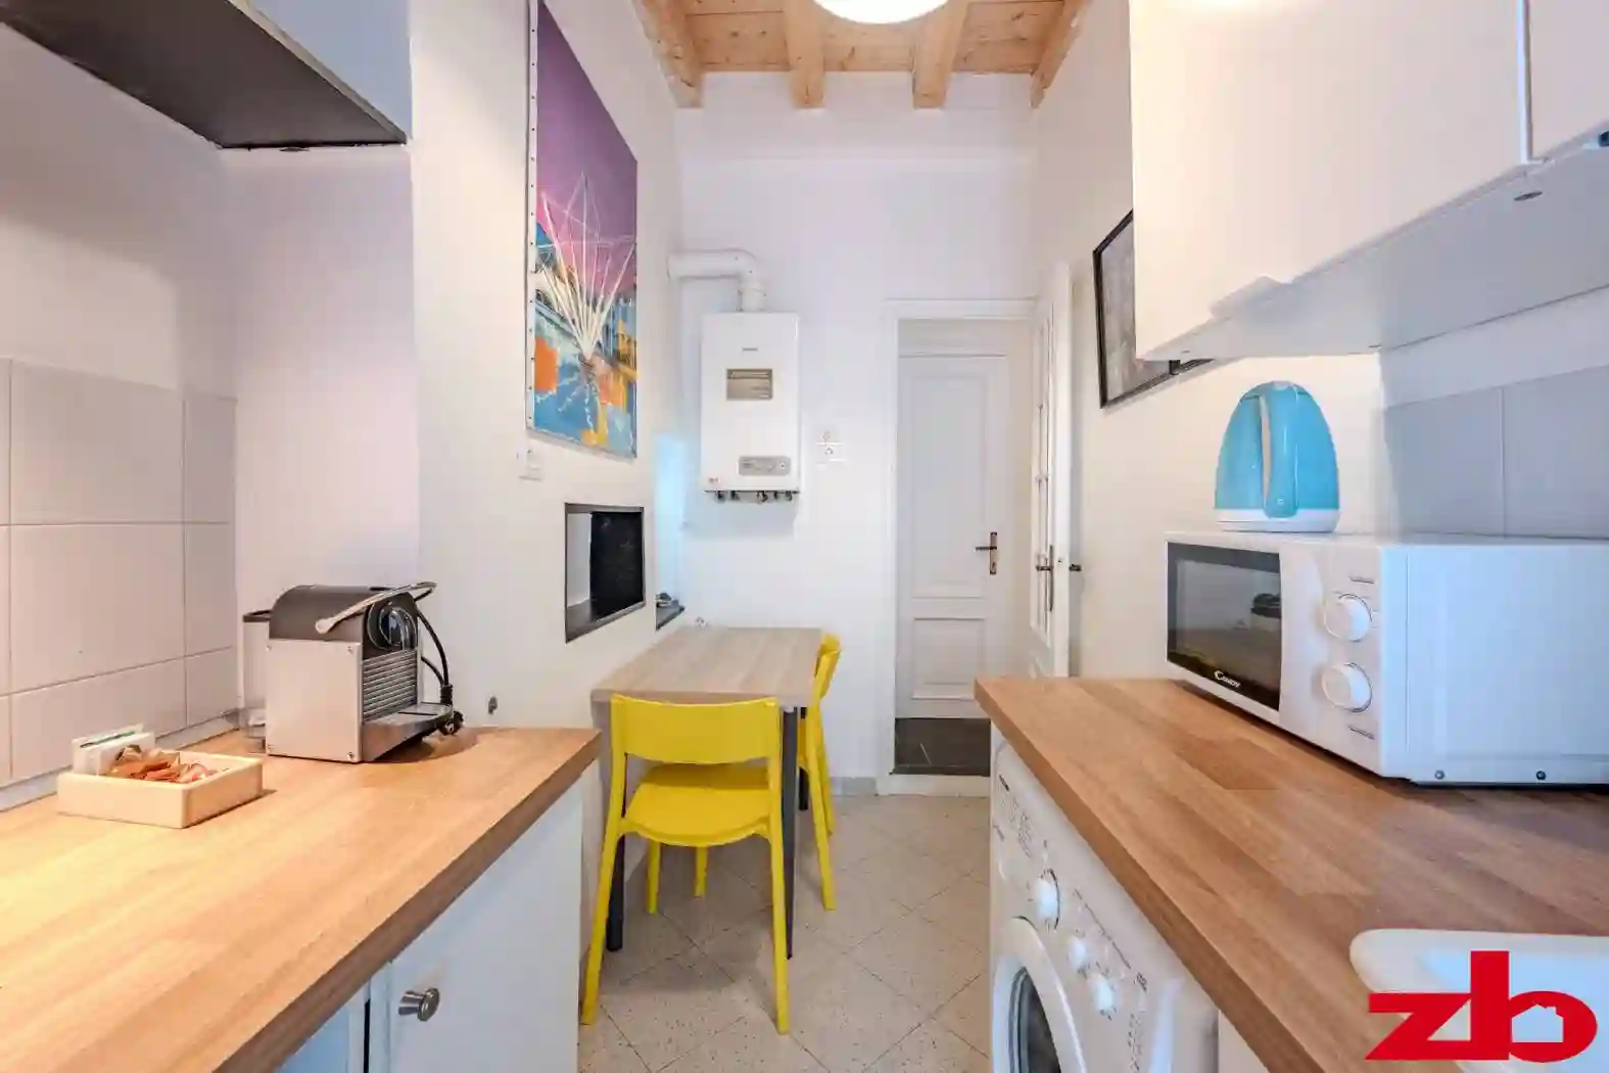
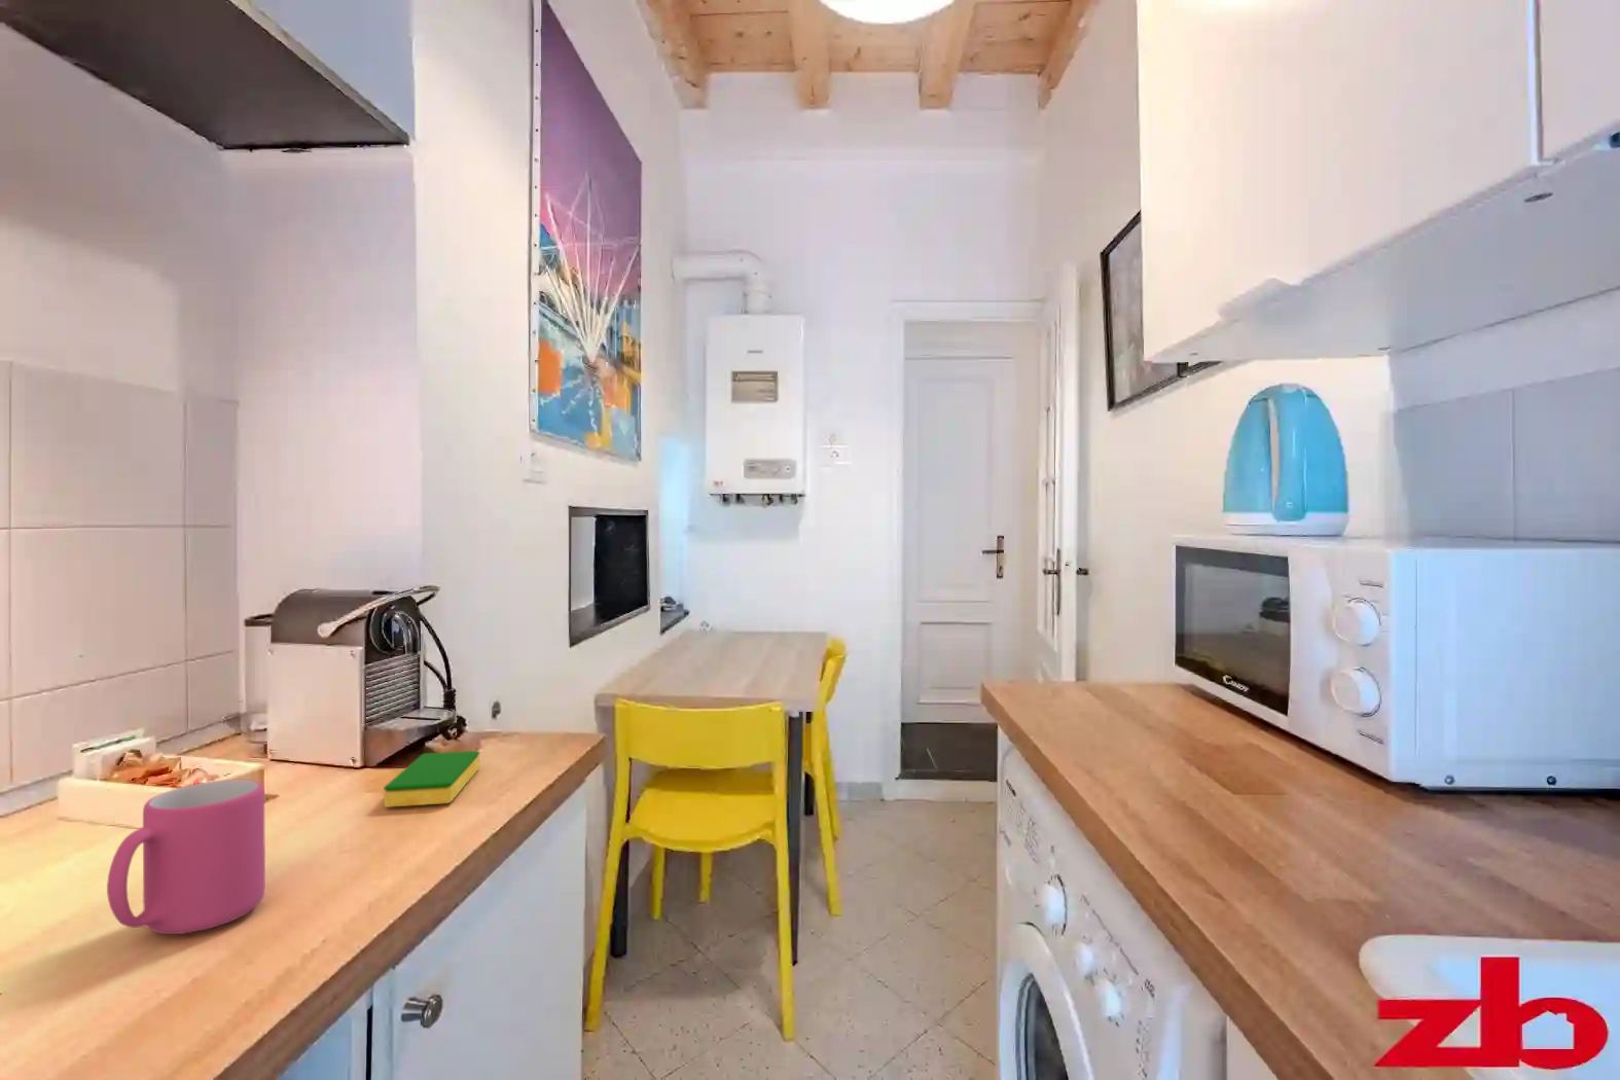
+ mug [106,779,266,935]
+ dish sponge [382,750,481,809]
